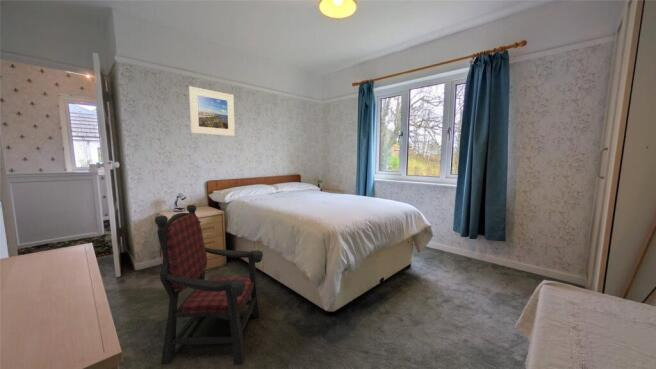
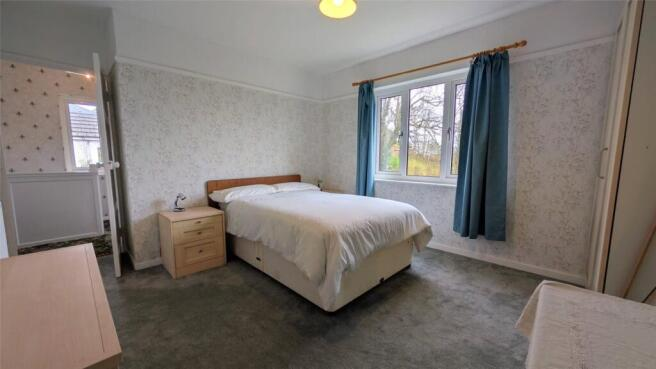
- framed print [188,85,236,137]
- armchair [154,204,264,366]
